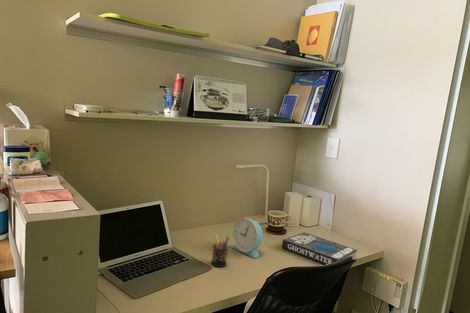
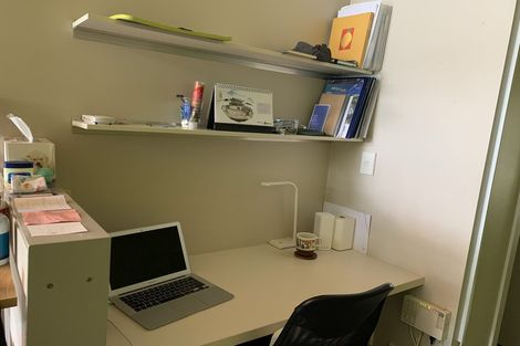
- alarm clock [231,218,264,259]
- book [281,231,358,265]
- pen holder [210,233,230,268]
